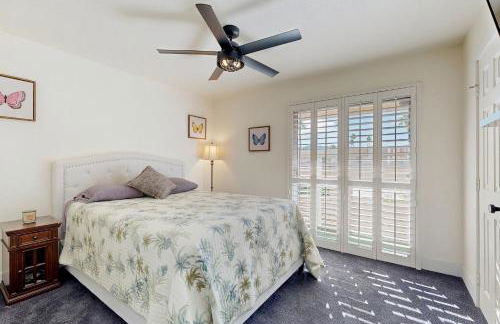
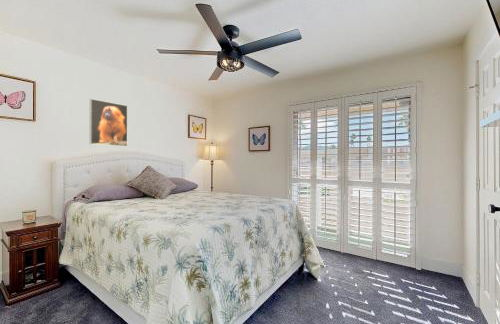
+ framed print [89,98,129,147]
